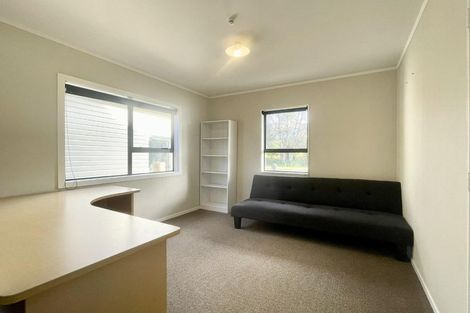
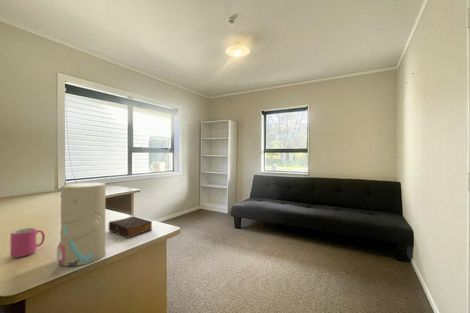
+ mug [9,227,46,258]
+ vase [56,182,106,267]
+ book [108,215,153,239]
